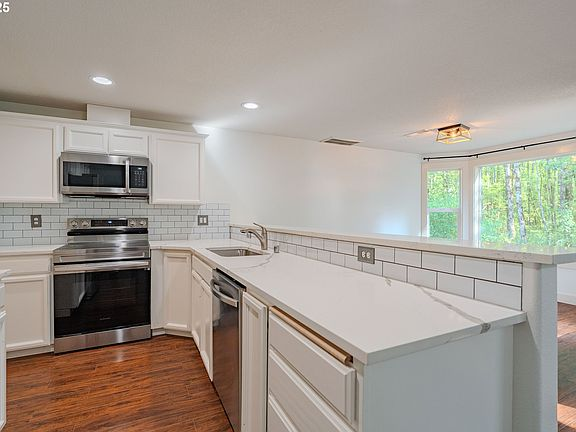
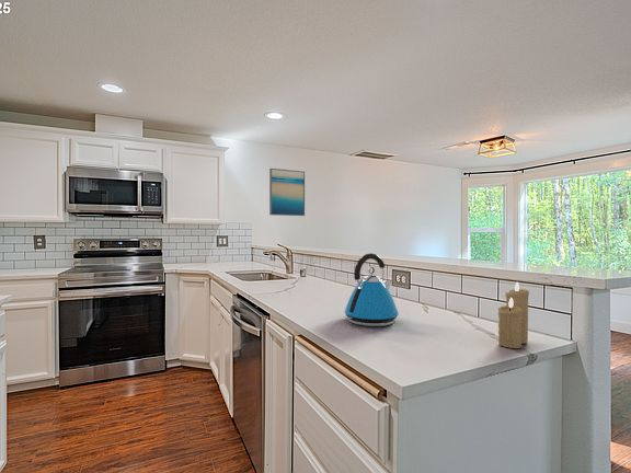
+ candle [497,281,530,349]
+ kettle [344,252,400,327]
+ wall art [268,168,306,217]
